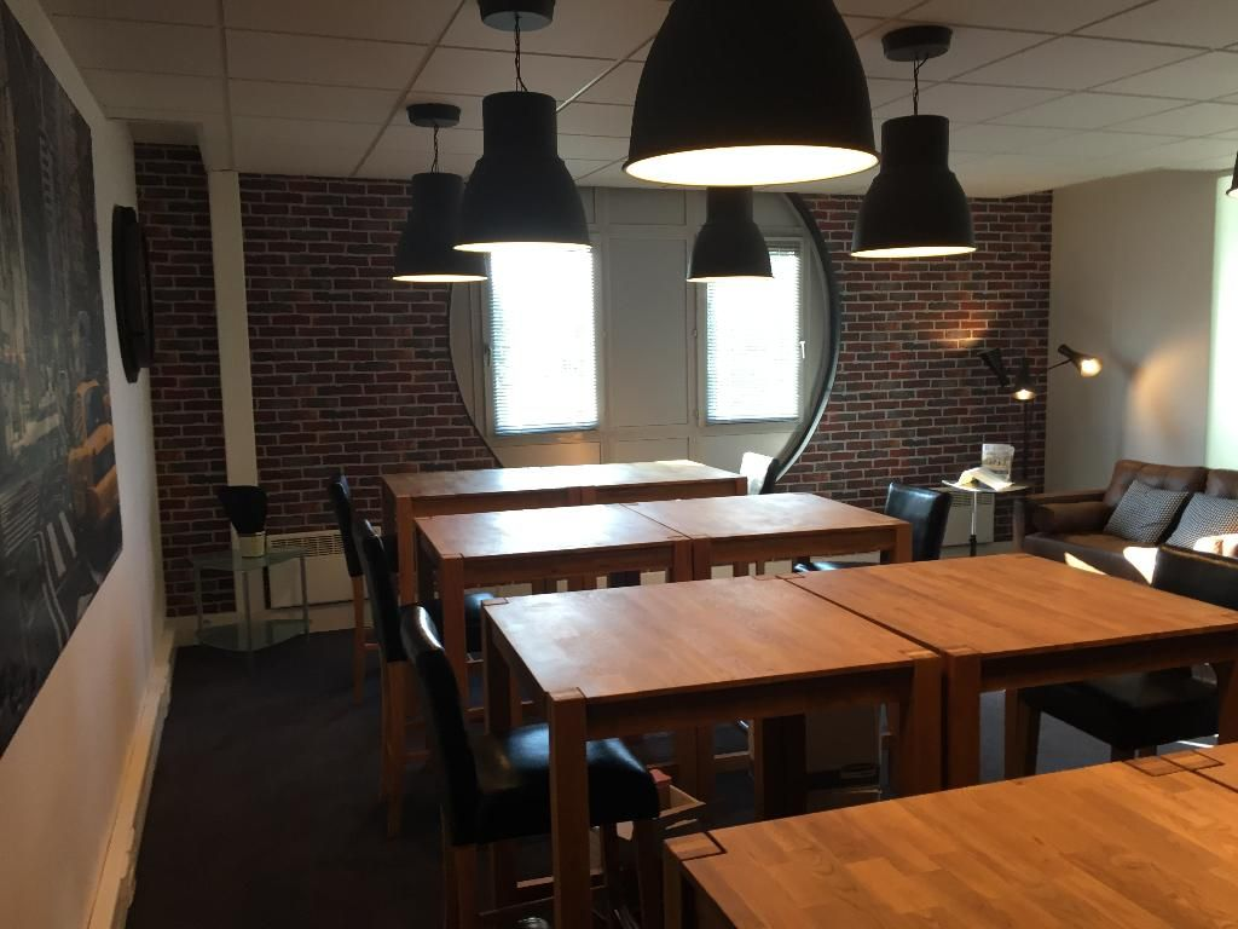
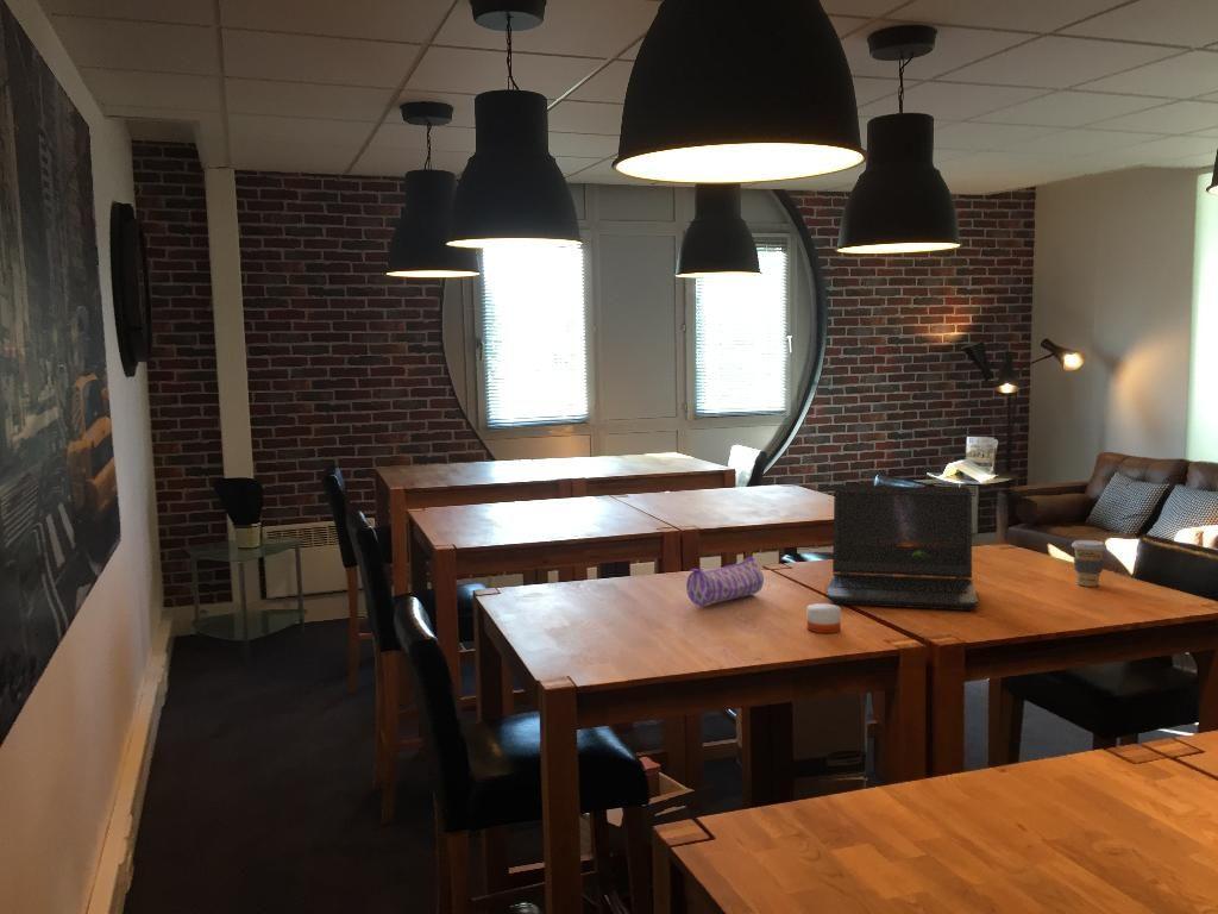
+ candle [806,600,842,634]
+ laptop computer [825,483,980,612]
+ coffee cup [1071,539,1107,588]
+ pencil case [685,556,765,607]
